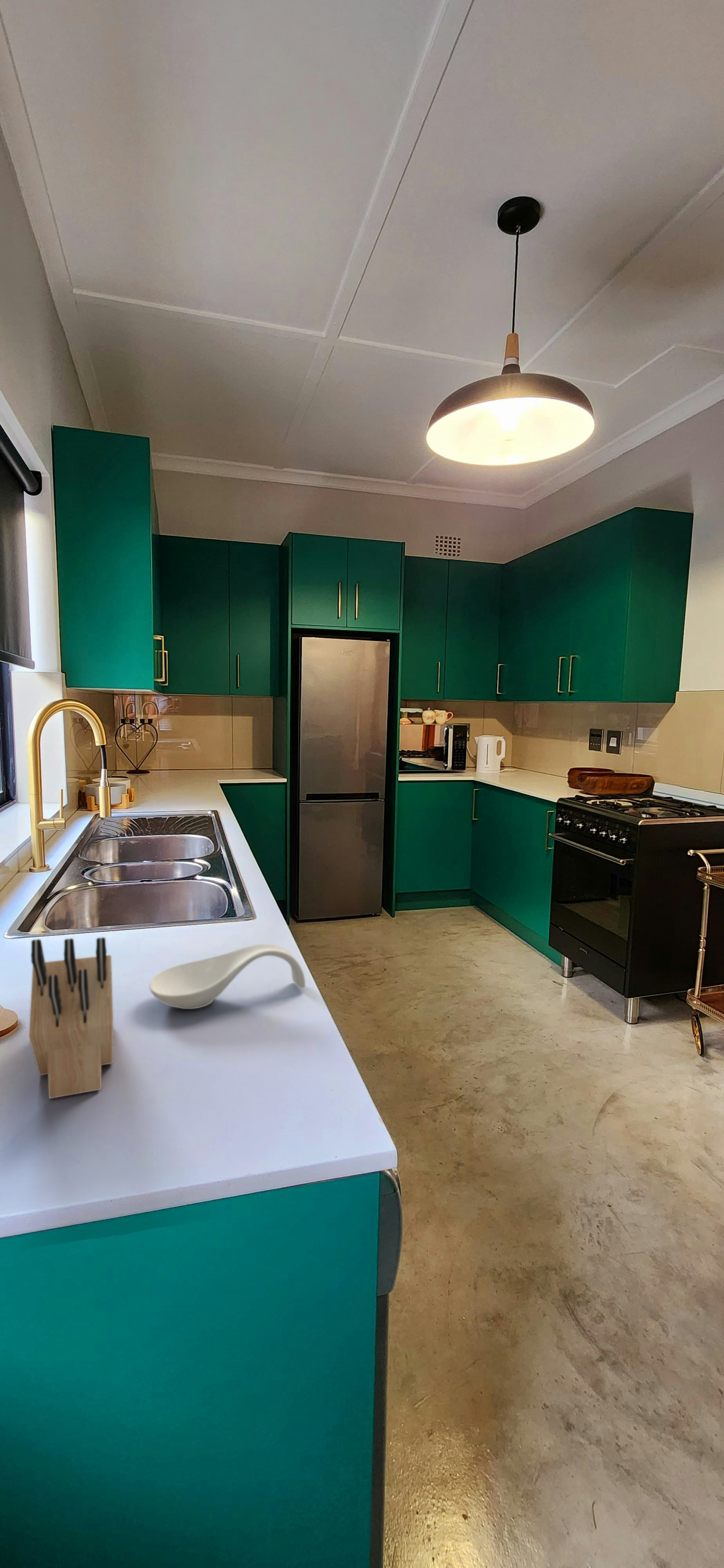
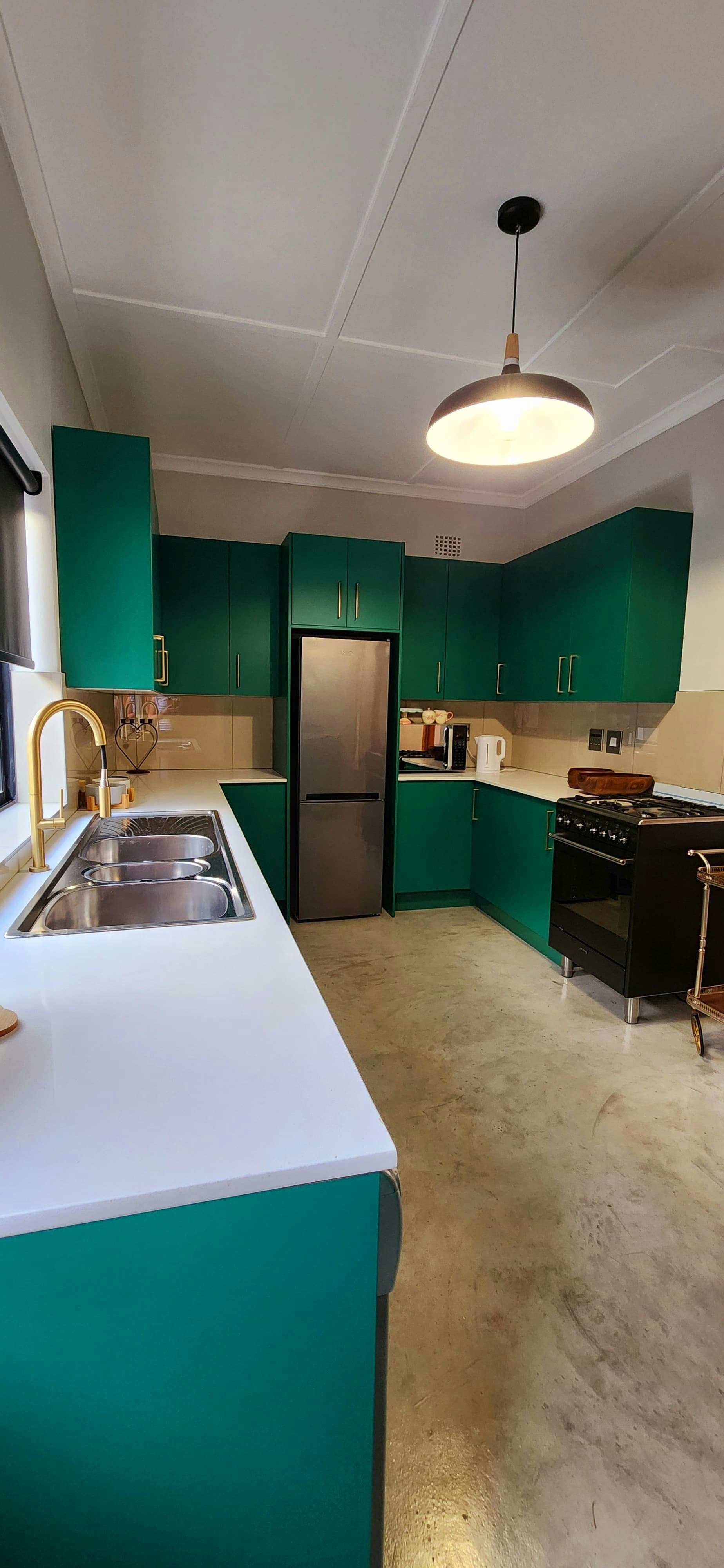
- knife block [29,937,114,1099]
- spoon rest [149,944,306,1009]
